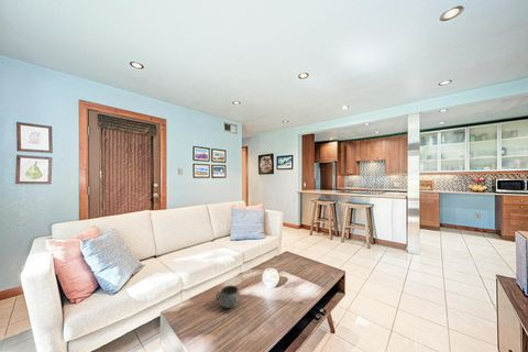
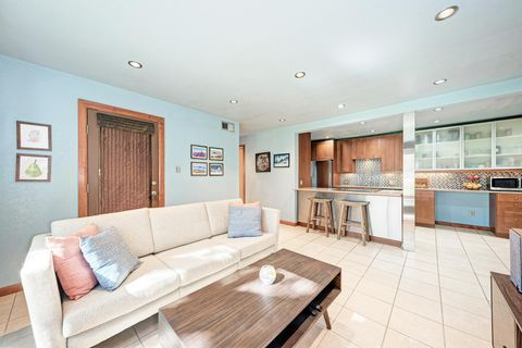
- decorative bowl [215,285,241,309]
